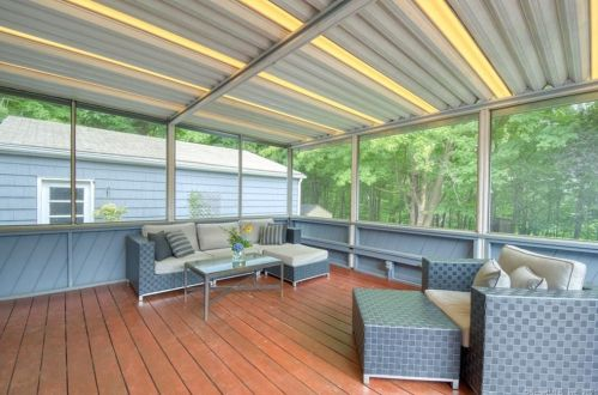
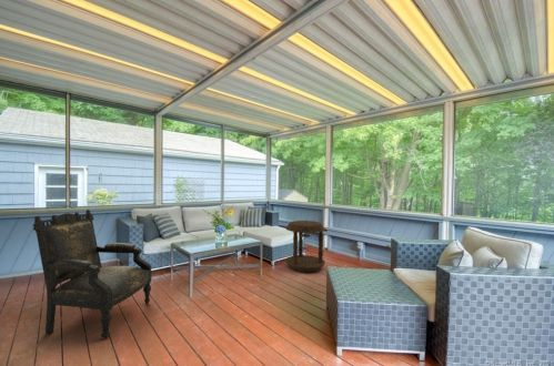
+ armchair [32,209,153,339]
+ side table [284,220,326,274]
